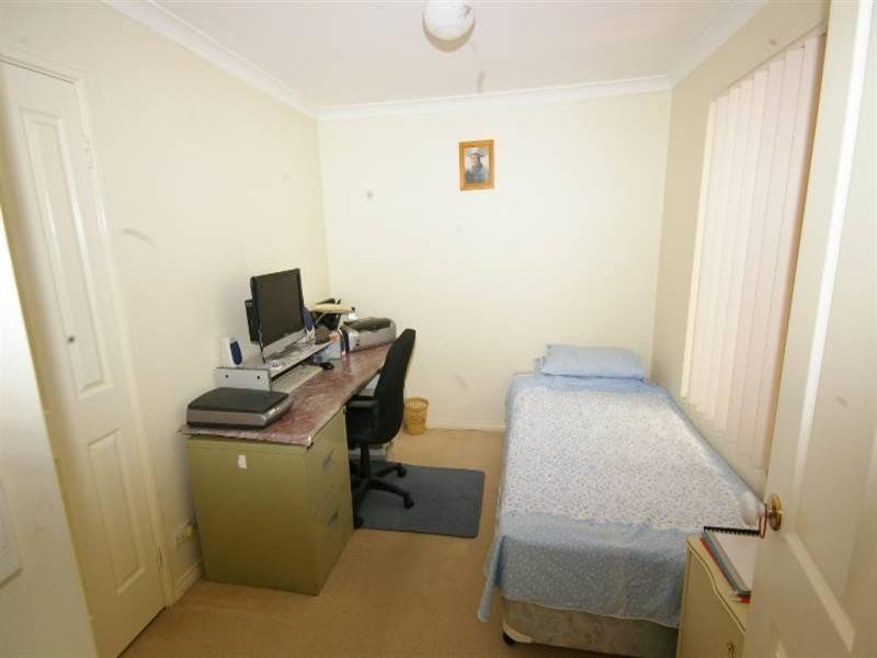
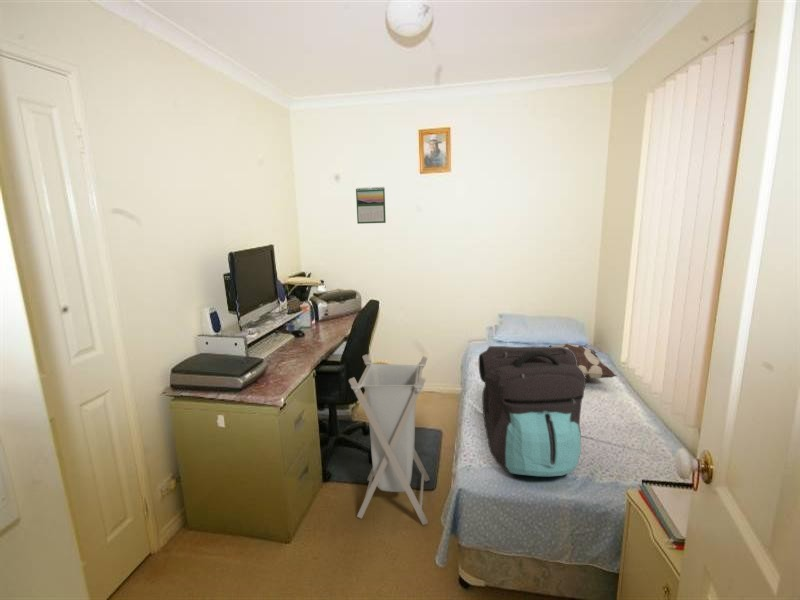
+ backpack [478,345,587,477]
+ decorative pillow [548,342,617,380]
+ calendar [355,186,387,225]
+ laundry hamper [348,353,430,526]
